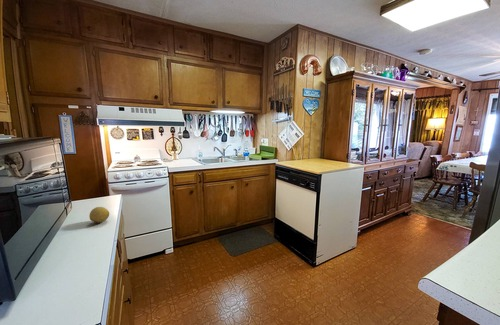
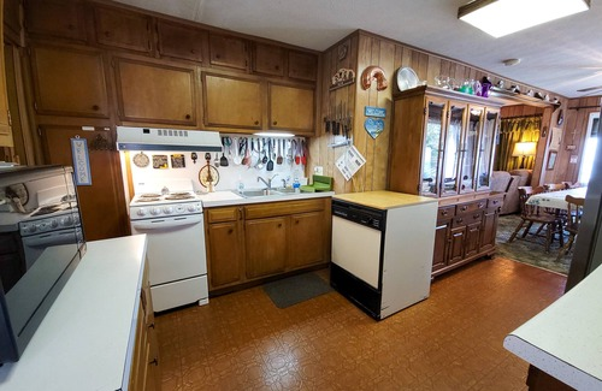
- fruit [88,206,110,224]
